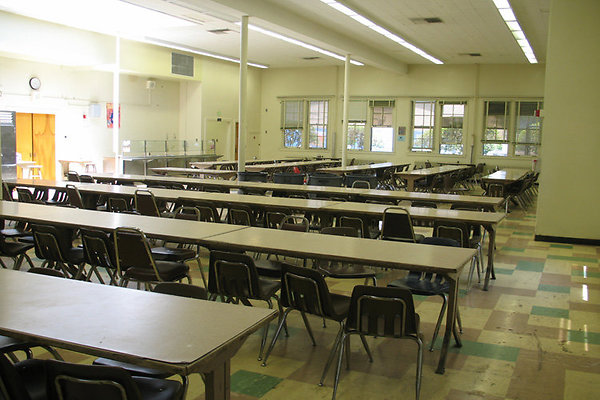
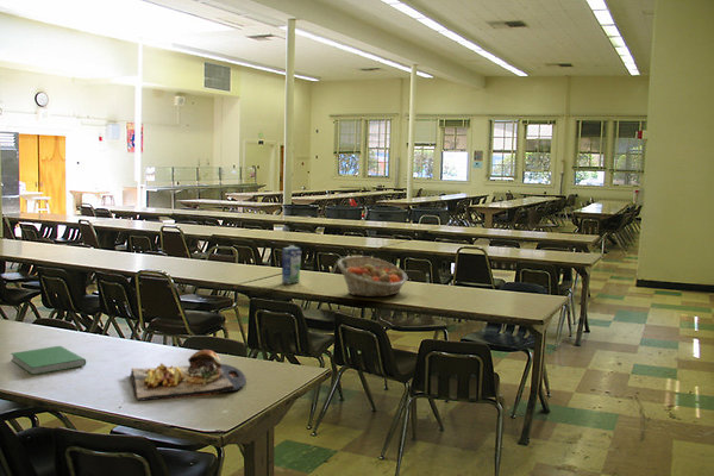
+ fruit basket [337,255,408,298]
+ hardcover book [10,345,87,376]
+ milk carton [281,244,302,286]
+ food tray [130,349,248,402]
